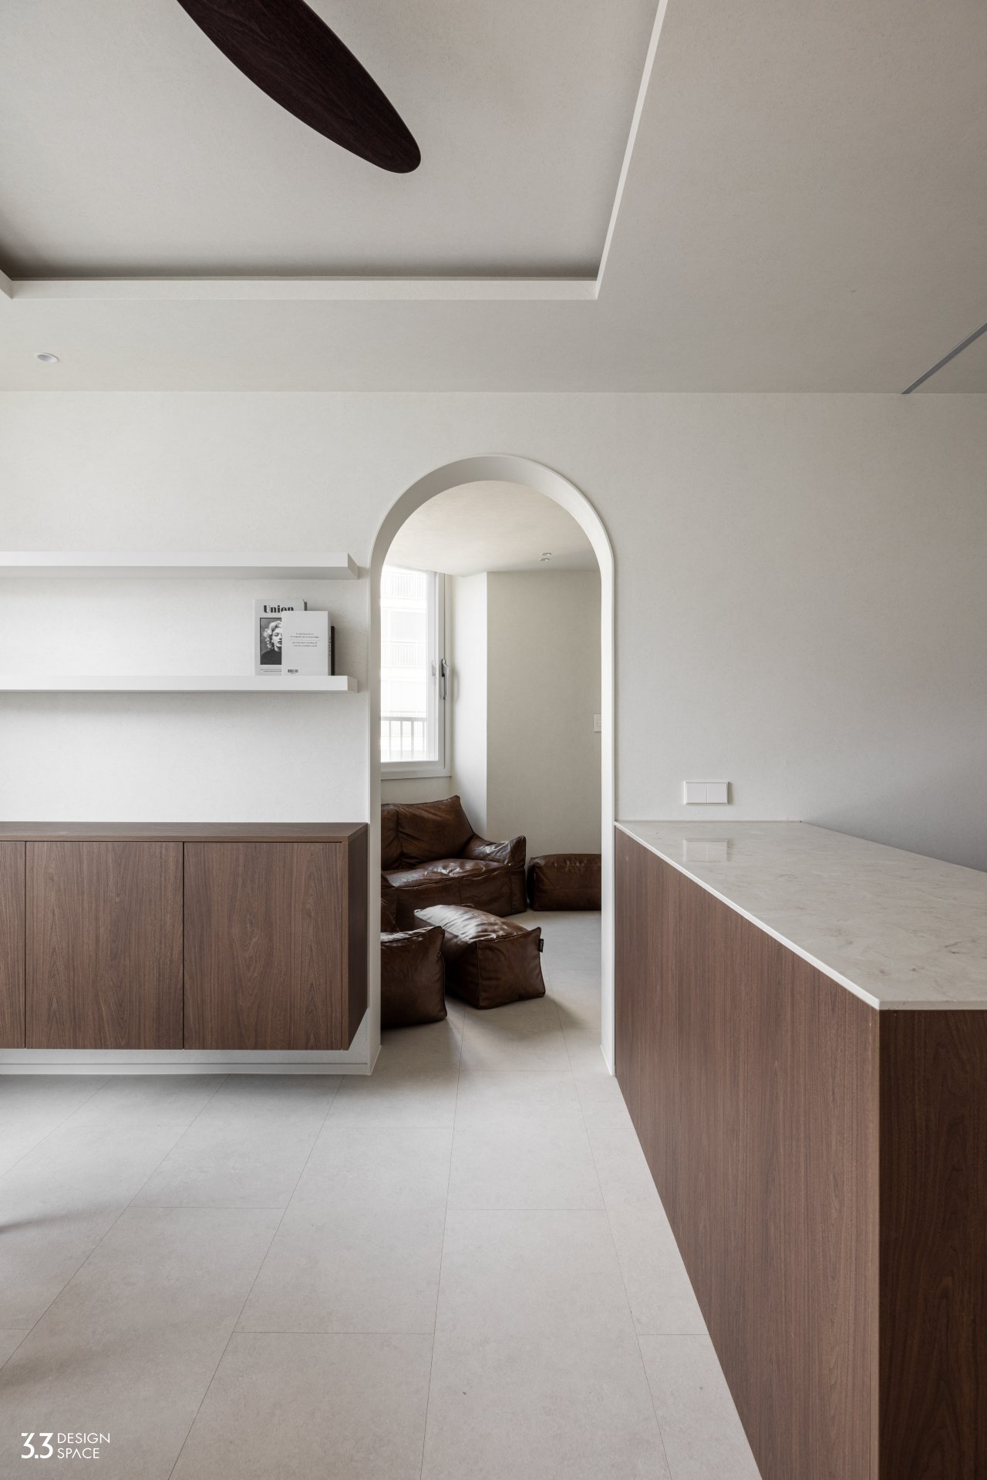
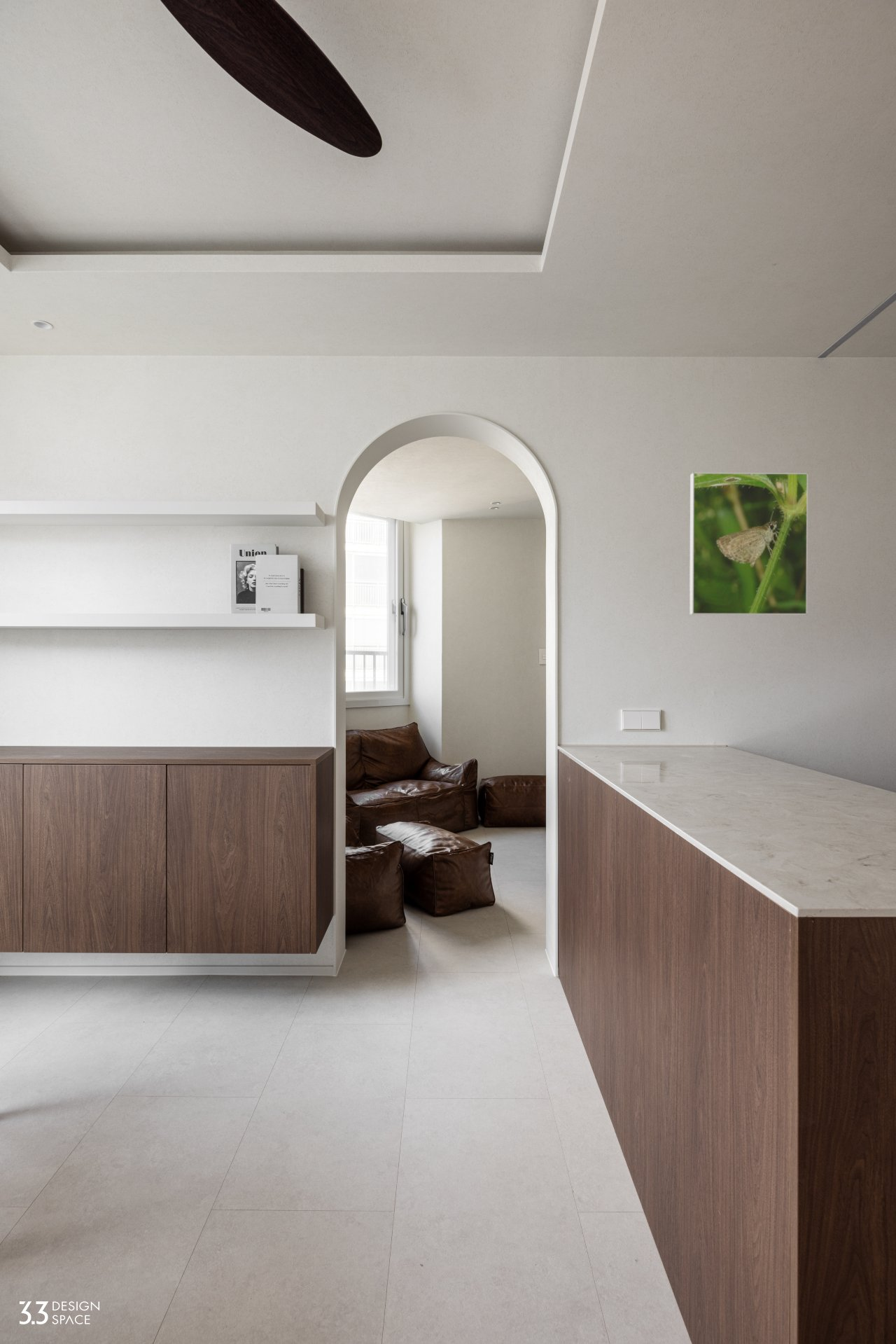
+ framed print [689,472,809,616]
